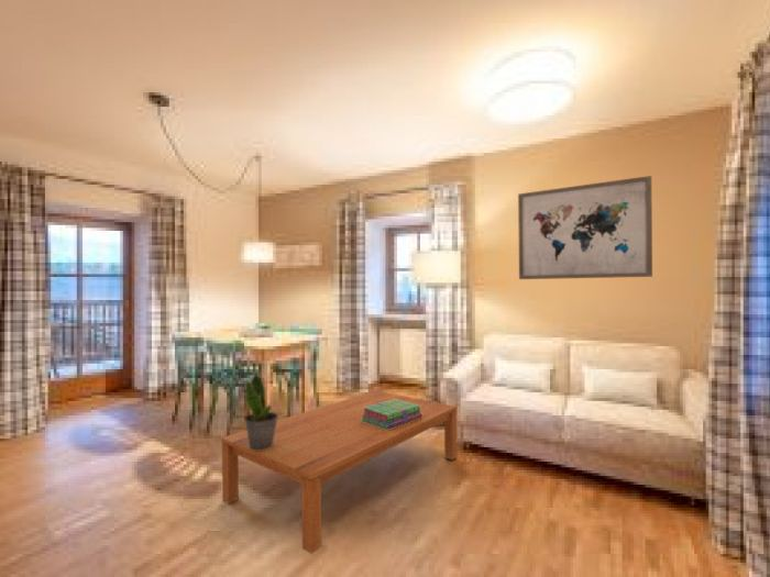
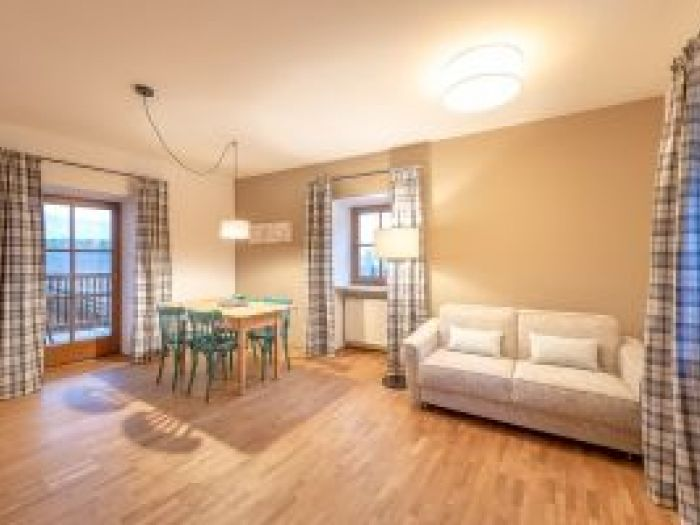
- coffee table [220,389,458,555]
- wall art [517,175,653,280]
- stack of books [361,399,422,430]
- potted plant [243,373,279,451]
